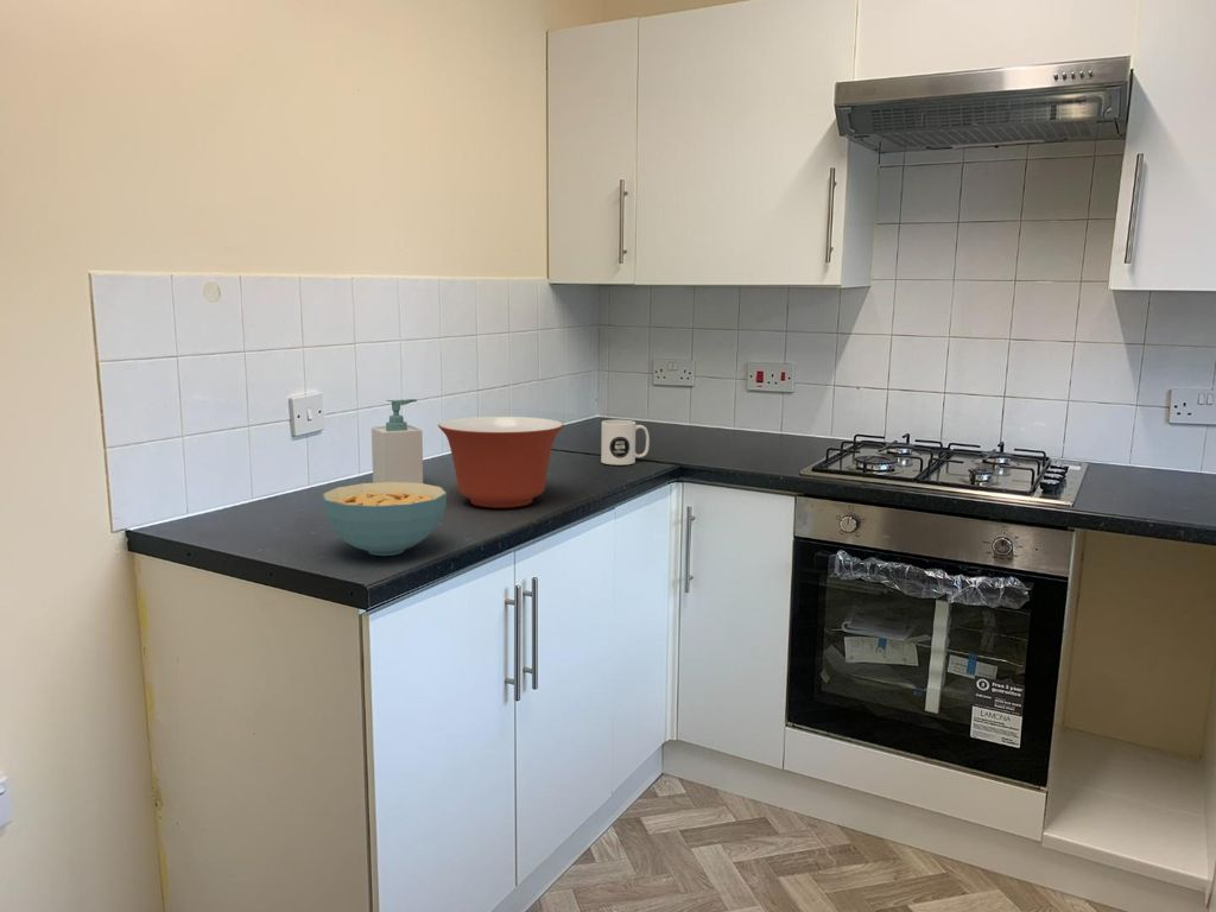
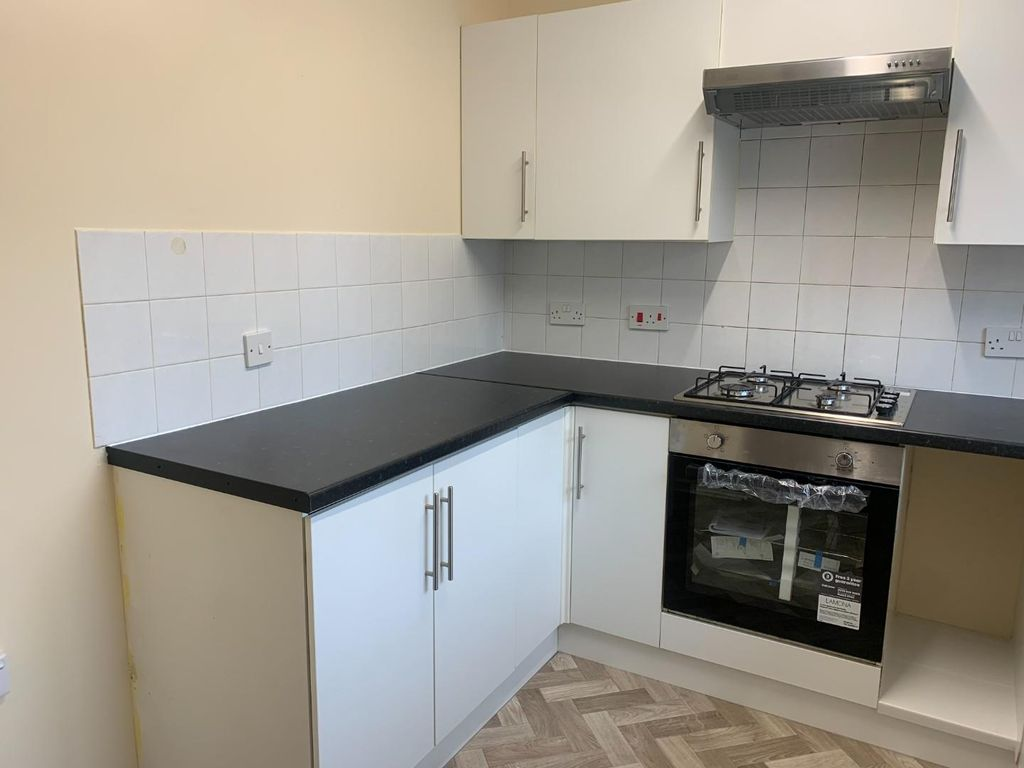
- soap bottle [370,398,424,483]
- mixing bowl [437,416,564,509]
- cereal bowl [322,482,448,557]
- mug [600,419,651,466]
